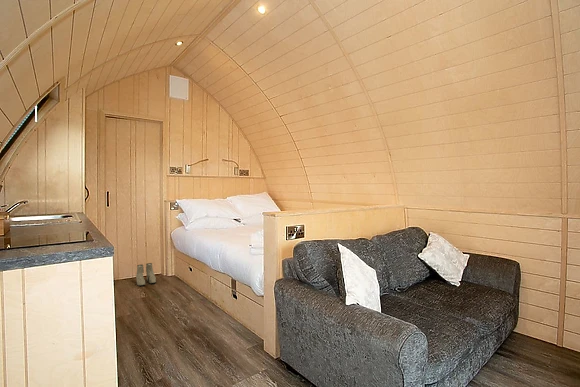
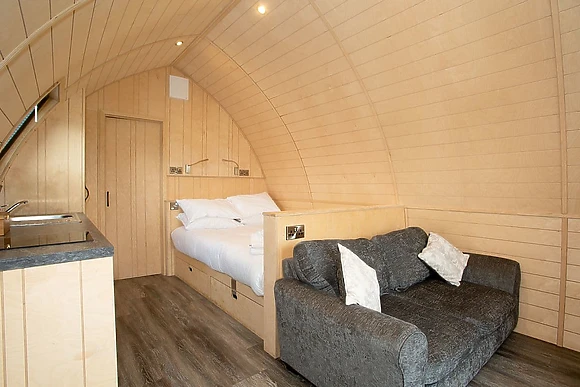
- boots [135,262,157,287]
